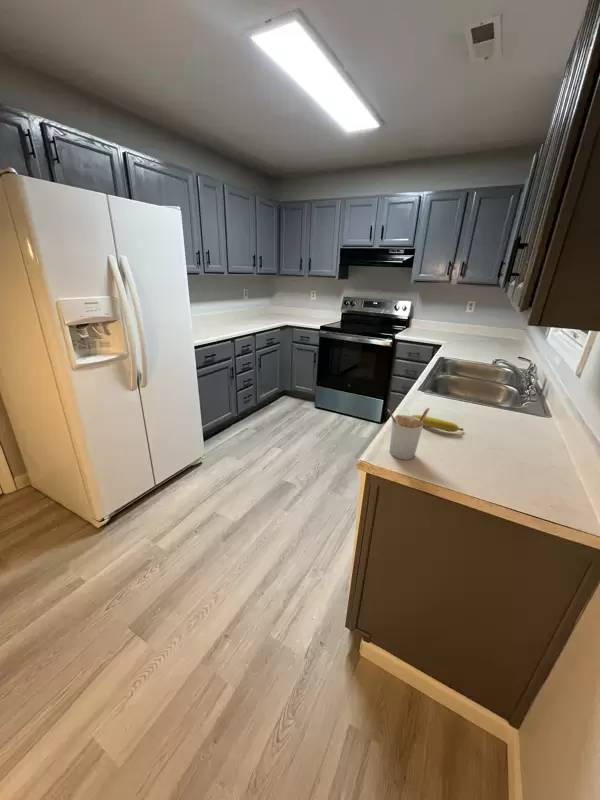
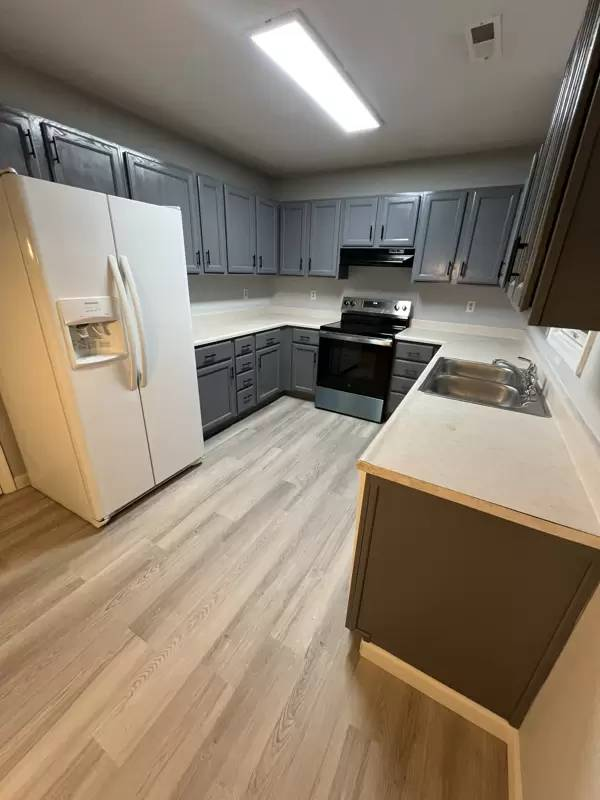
- utensil holder [387,407,431,461]
- fruit [411,414,465,433]
